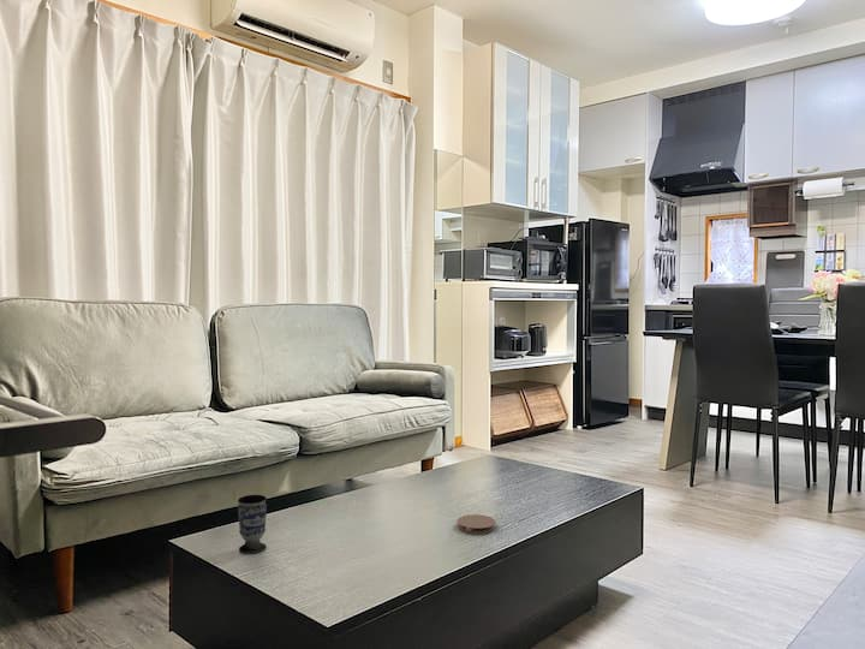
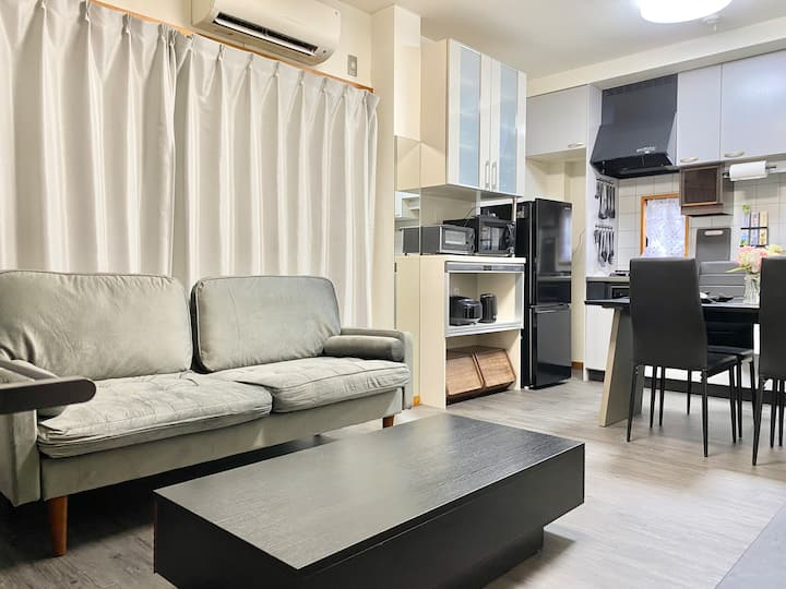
- coaster [457,513,496,535]
- cup [237,494,268,555]
